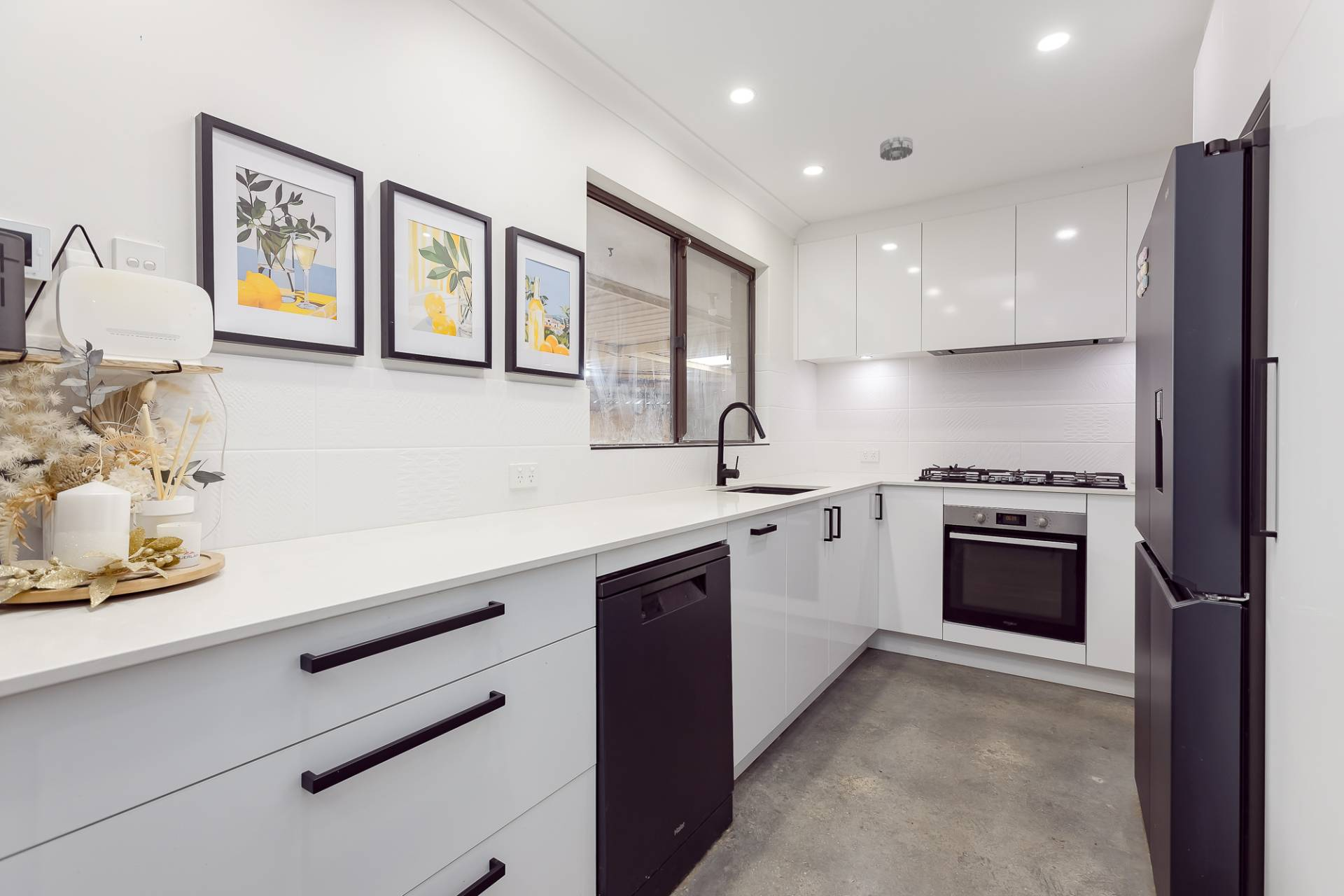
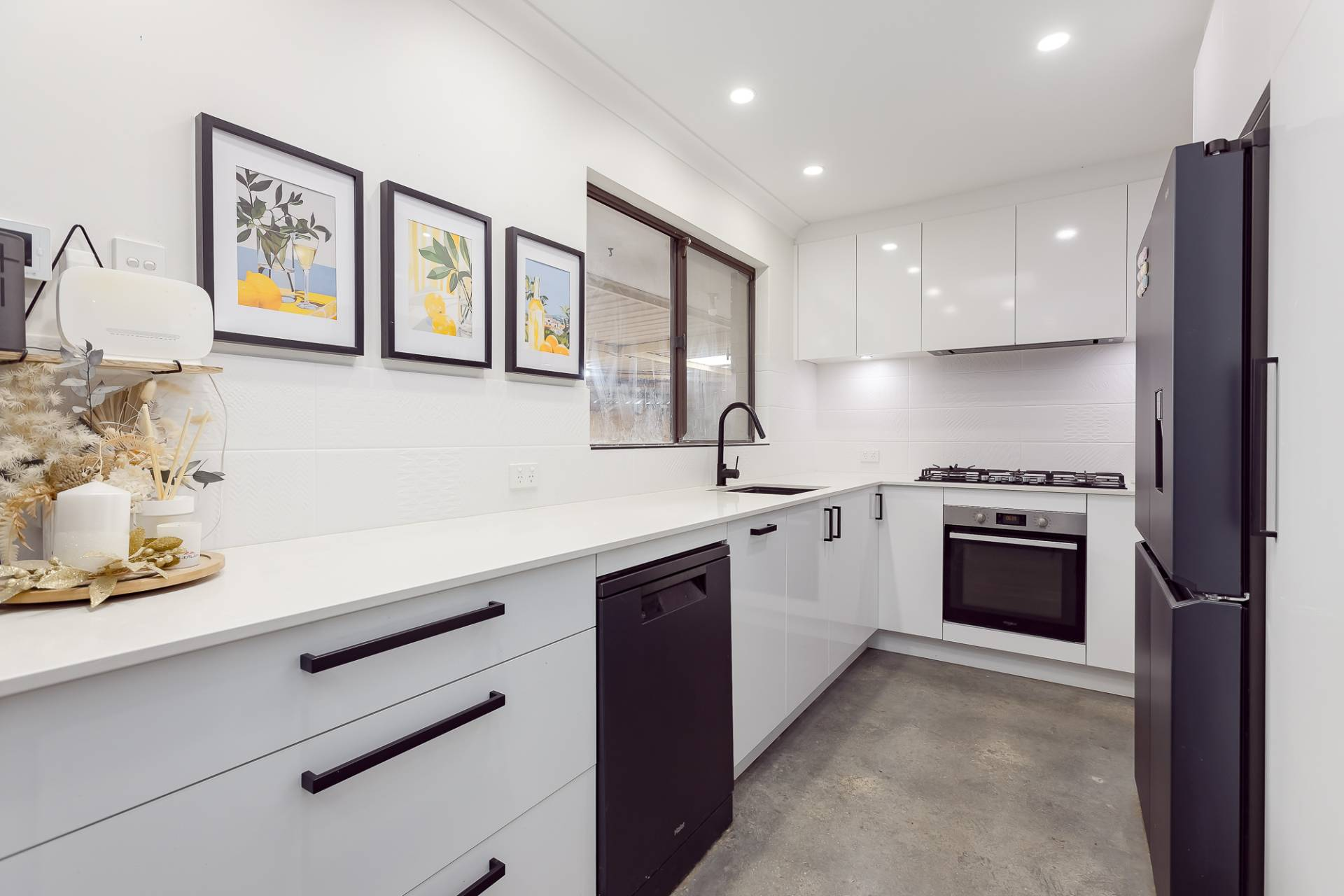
- smoke detector [879,135,914,162]
